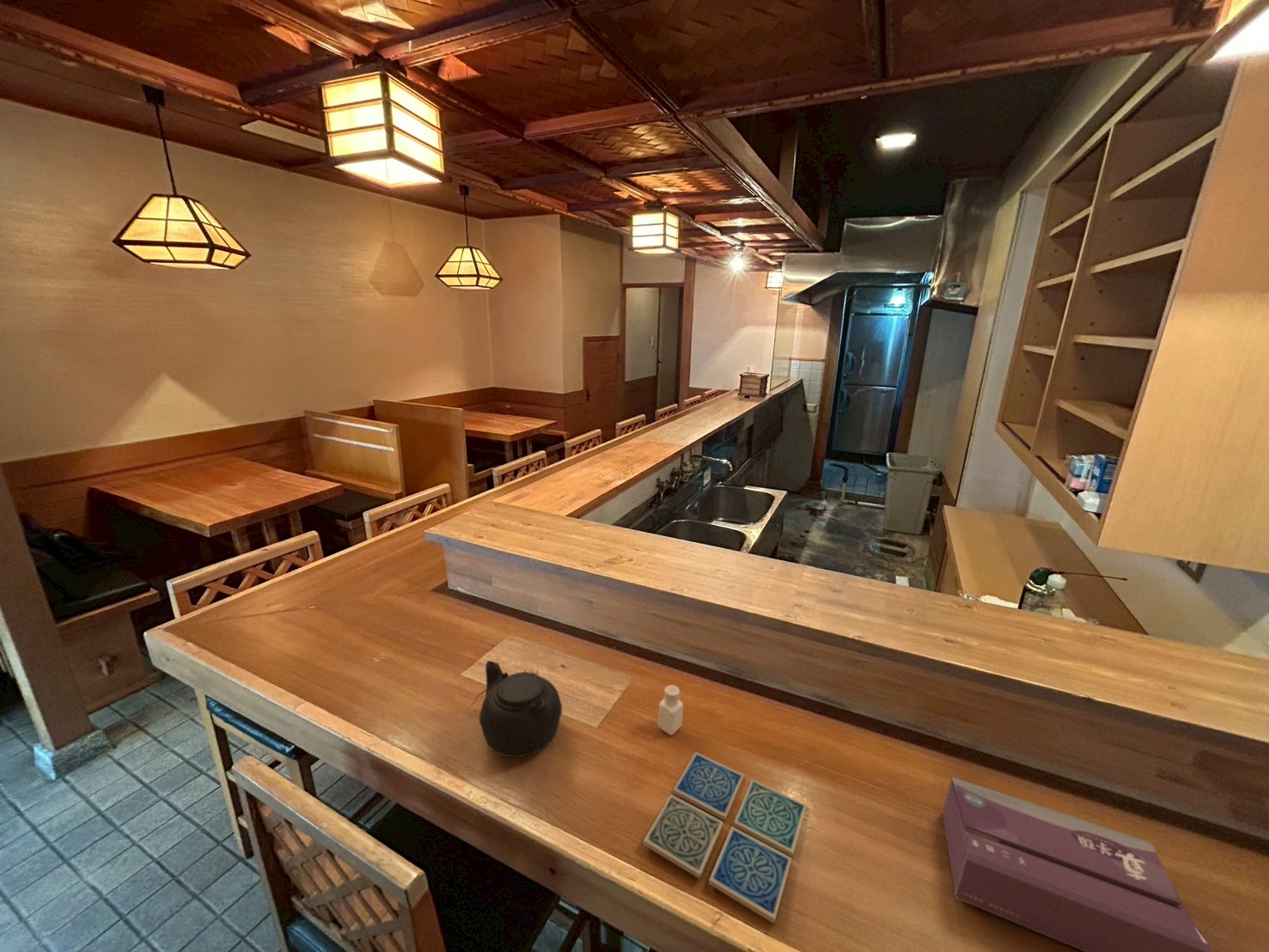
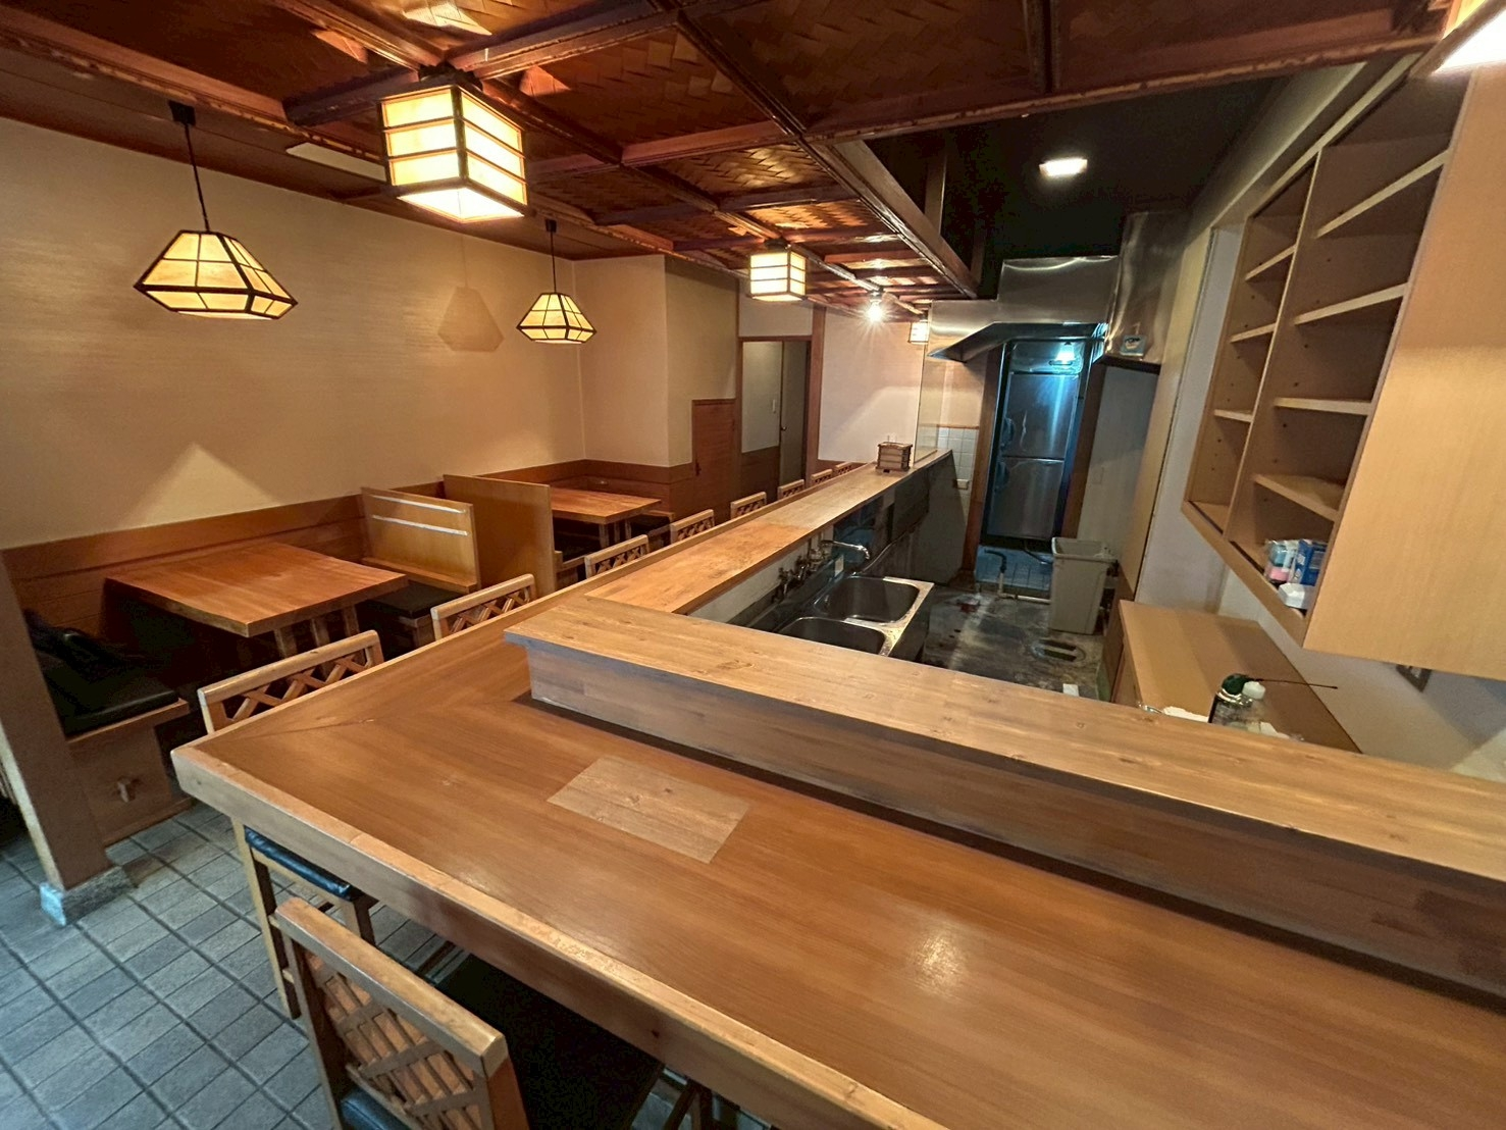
- pepper shaker [657,684,684,736]
- drink coaster [643,751,808,925]
- teapot [470,660,563,758]
- tissue box [942,776,1211,952]
